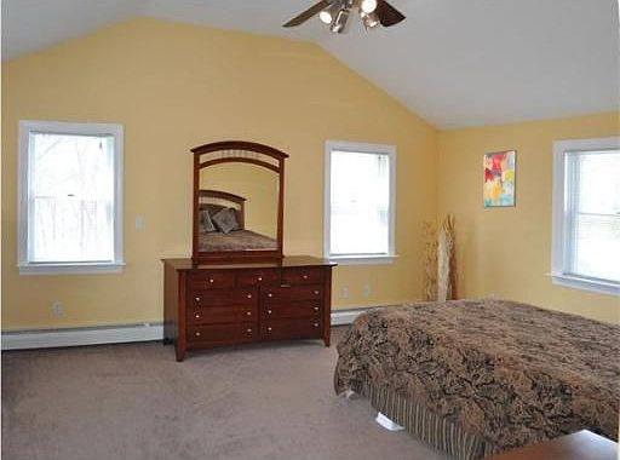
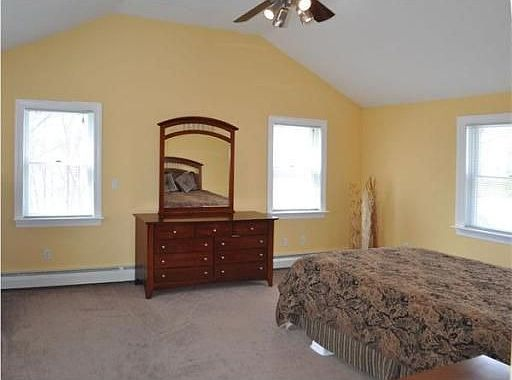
- wall art [482,149,518,208]
